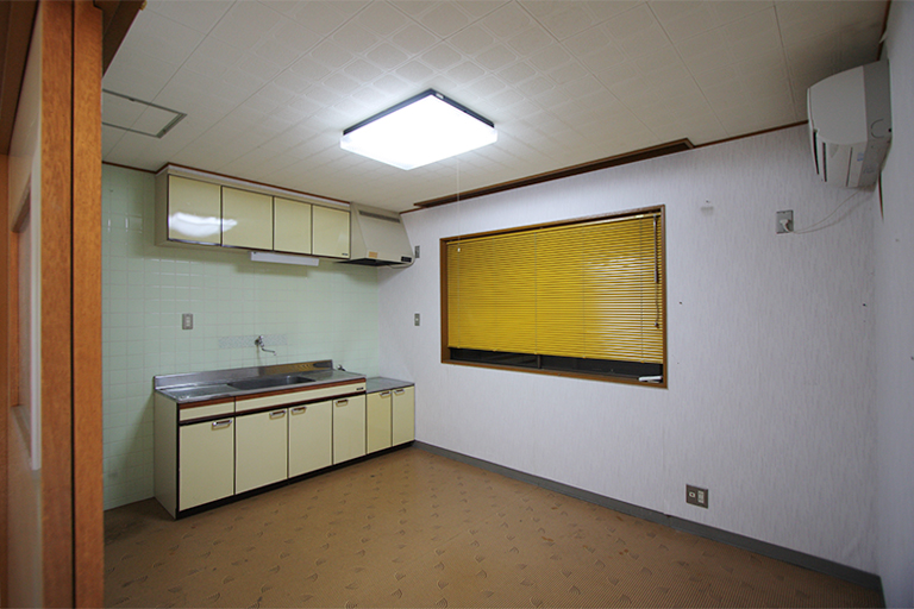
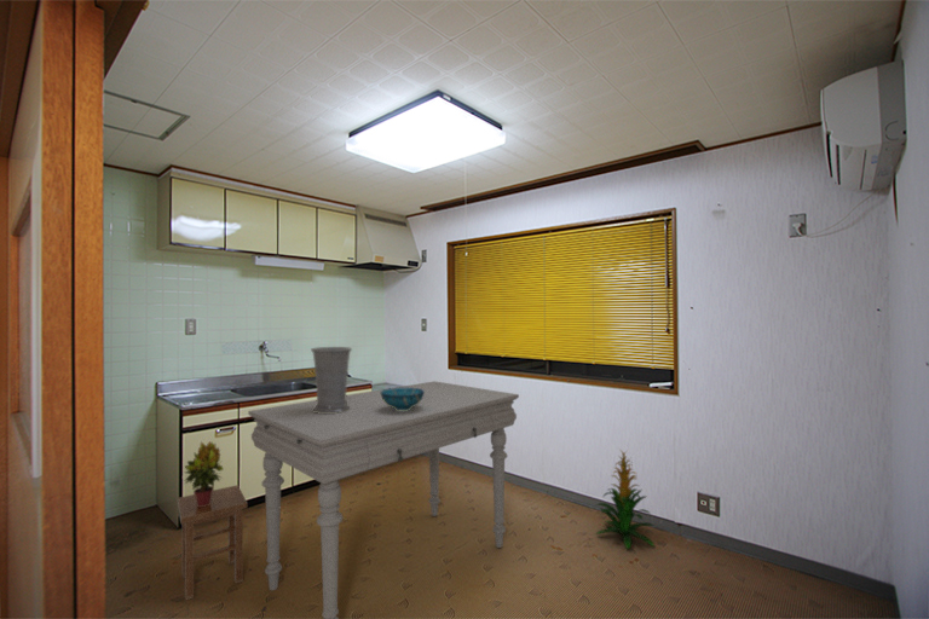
+ stool [177,484,248,601]
+ vase [310,346,353,413]
+ indoor plant [595,447,656,550]
+ decorative bowl [380,387,425,411]
+ potted plant [183,440,225,507]
+ dining table [247,380,520,619]
